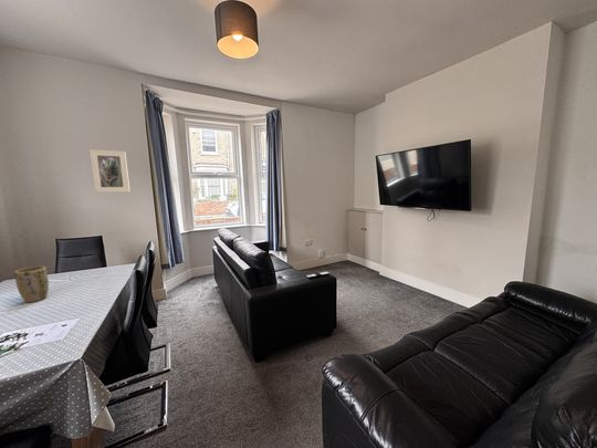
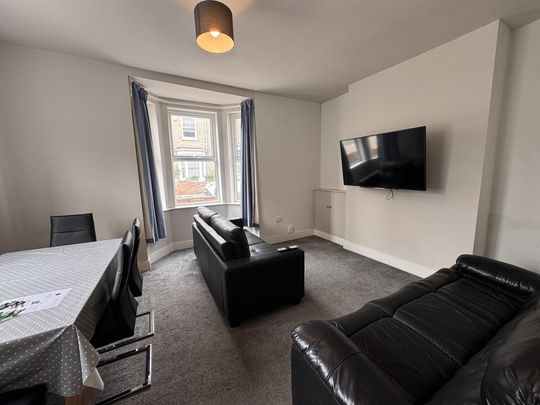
- plant pot [13,265,50,303]
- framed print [88,148,130,194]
